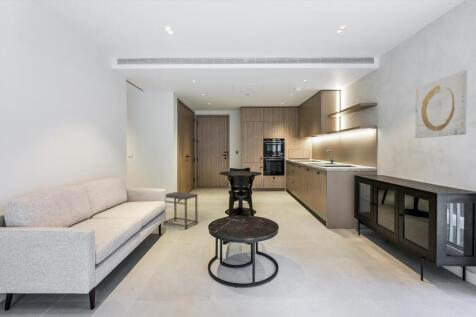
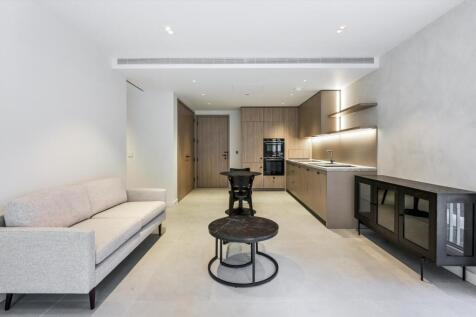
- wall art [414,69,468,139]
- side table [162,191,199,230]
